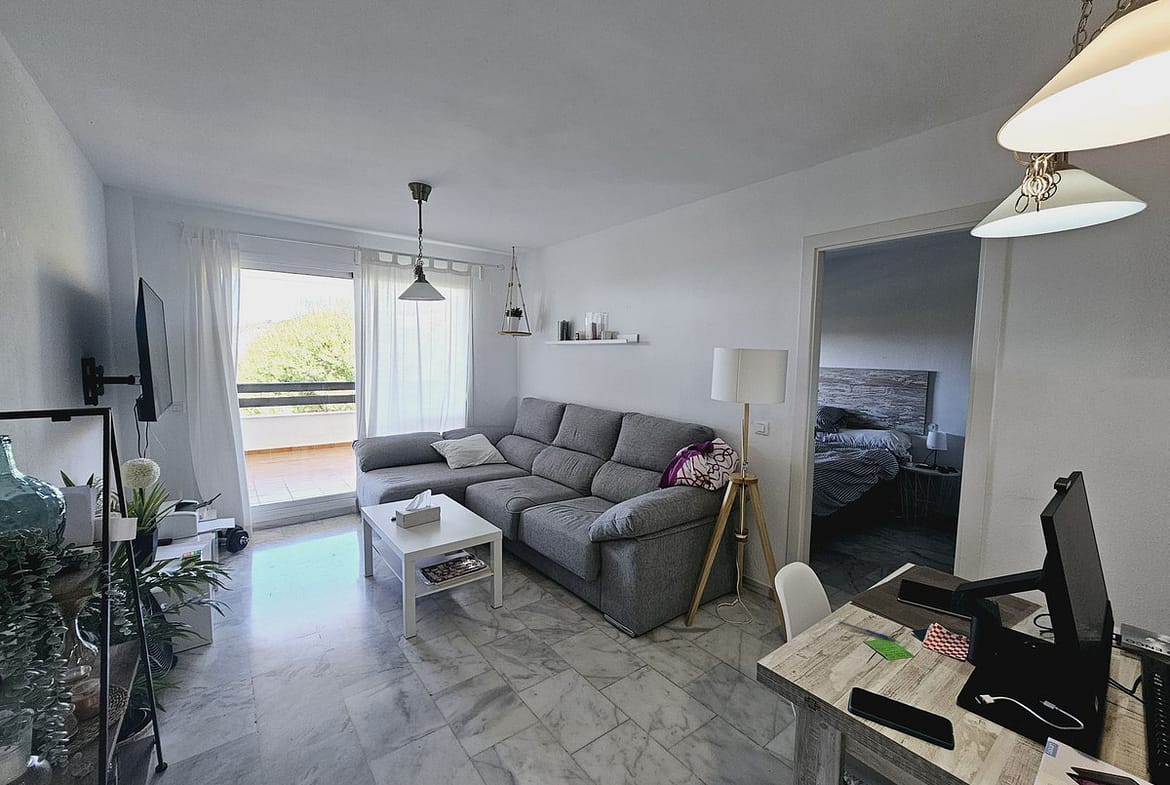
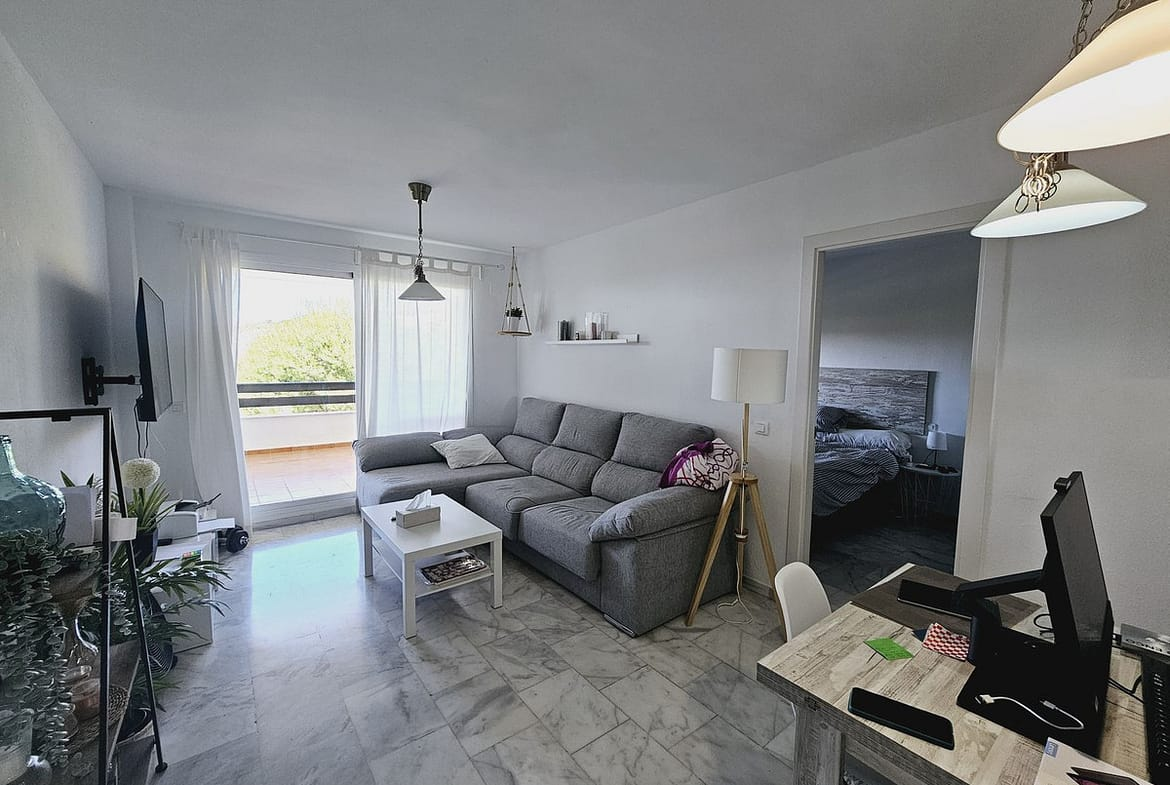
- pen [838,620,896,643]
